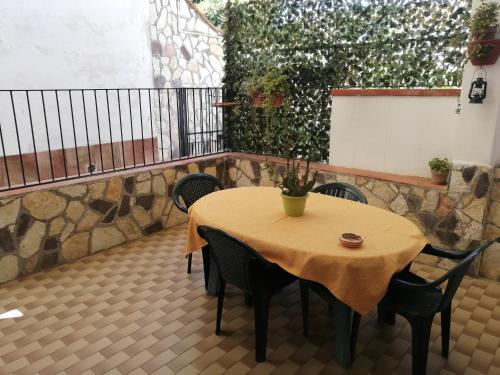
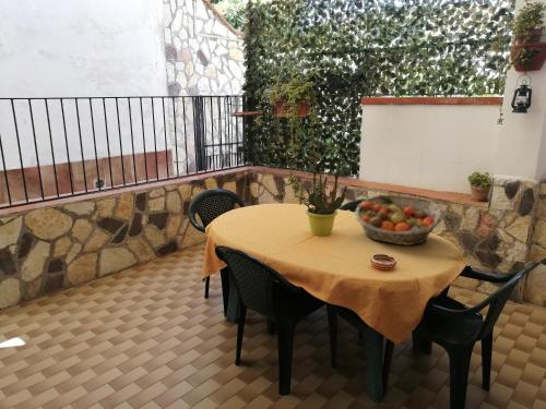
+ fruit basket [354,194,444,246]
